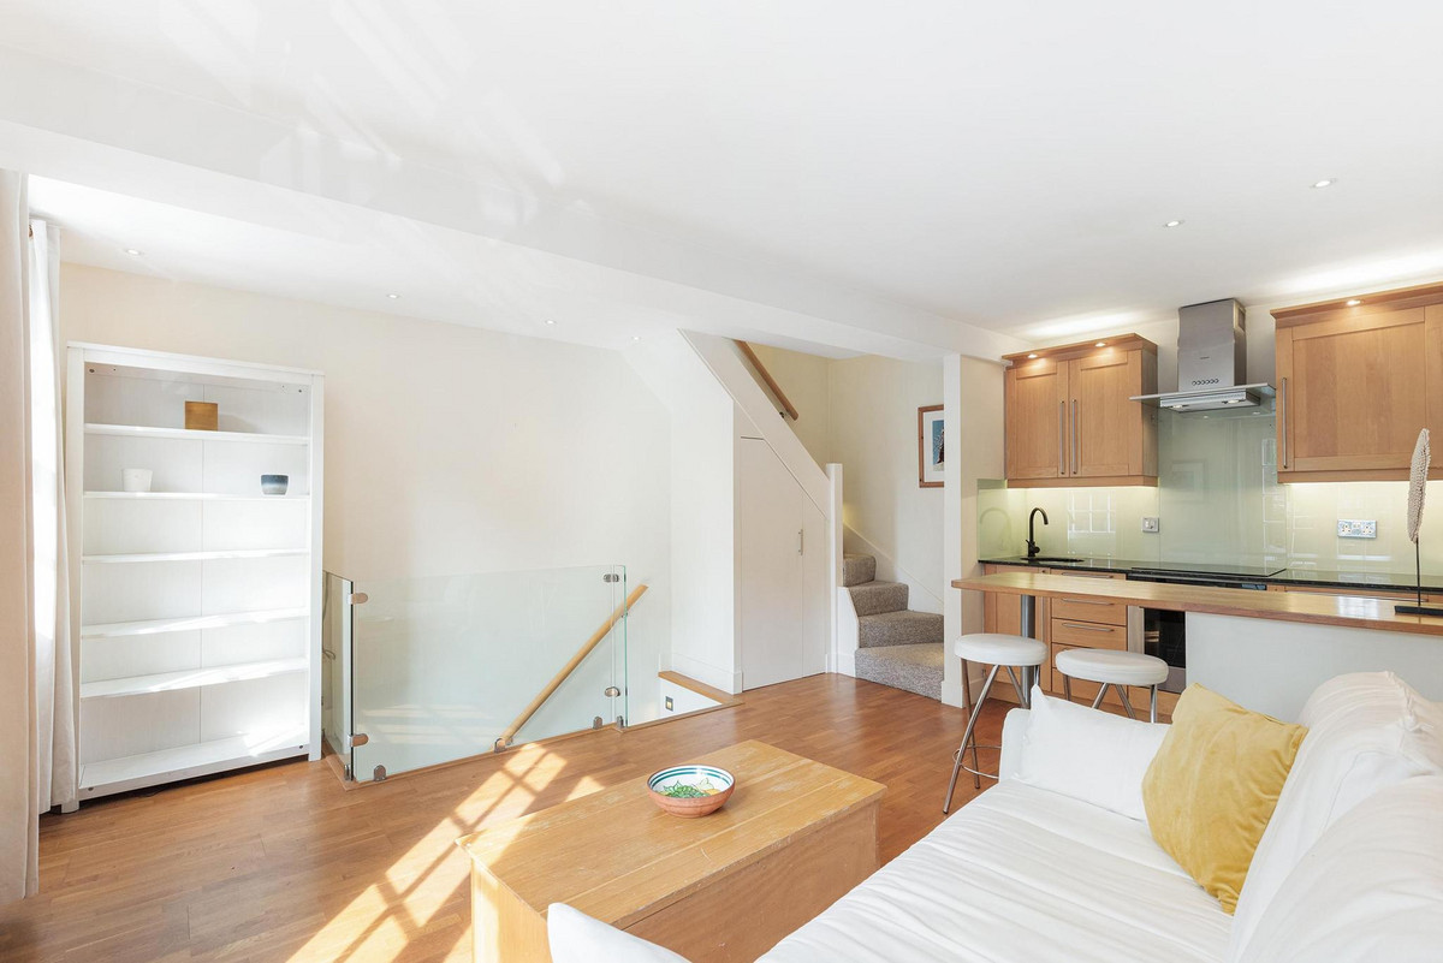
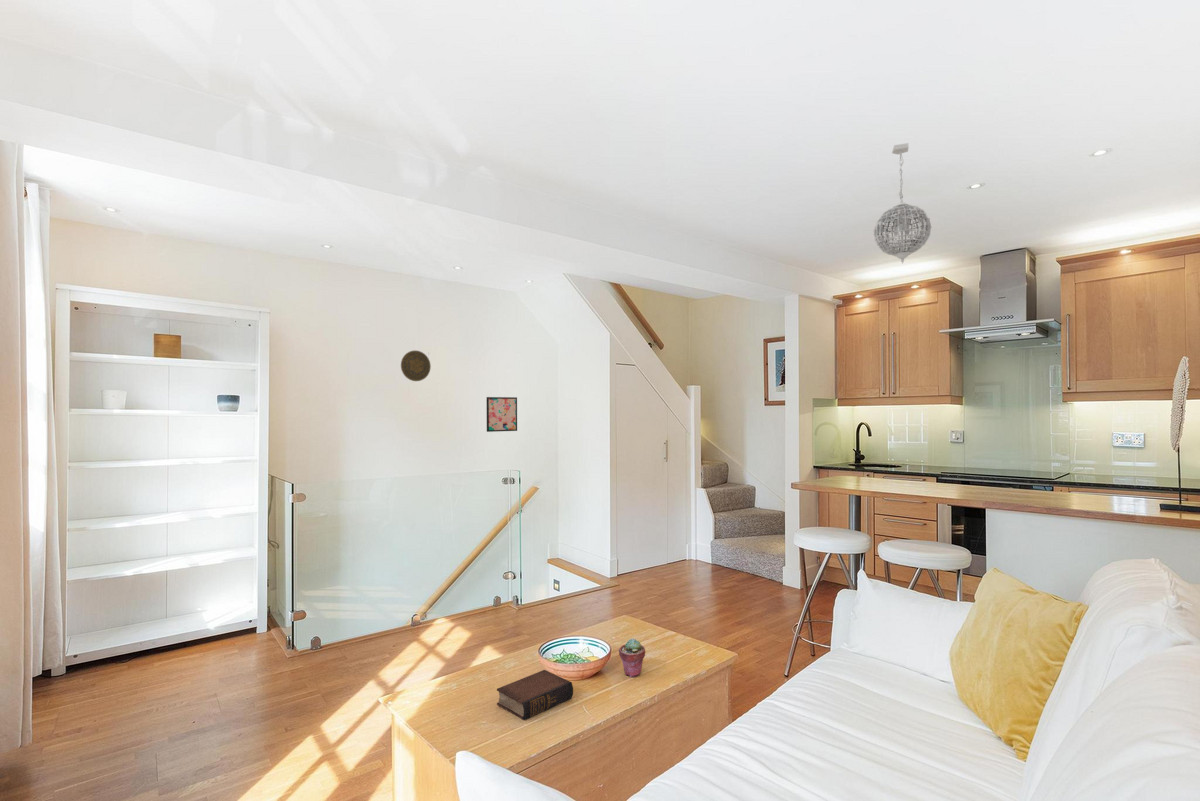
+ wall art [486,396,518,433]
+ pendant light [873,142,932,265]
+ book [496,669,574,721]
+ decorative plate [400,349,432,382]
+ potted succulent [618,638,646,678]
